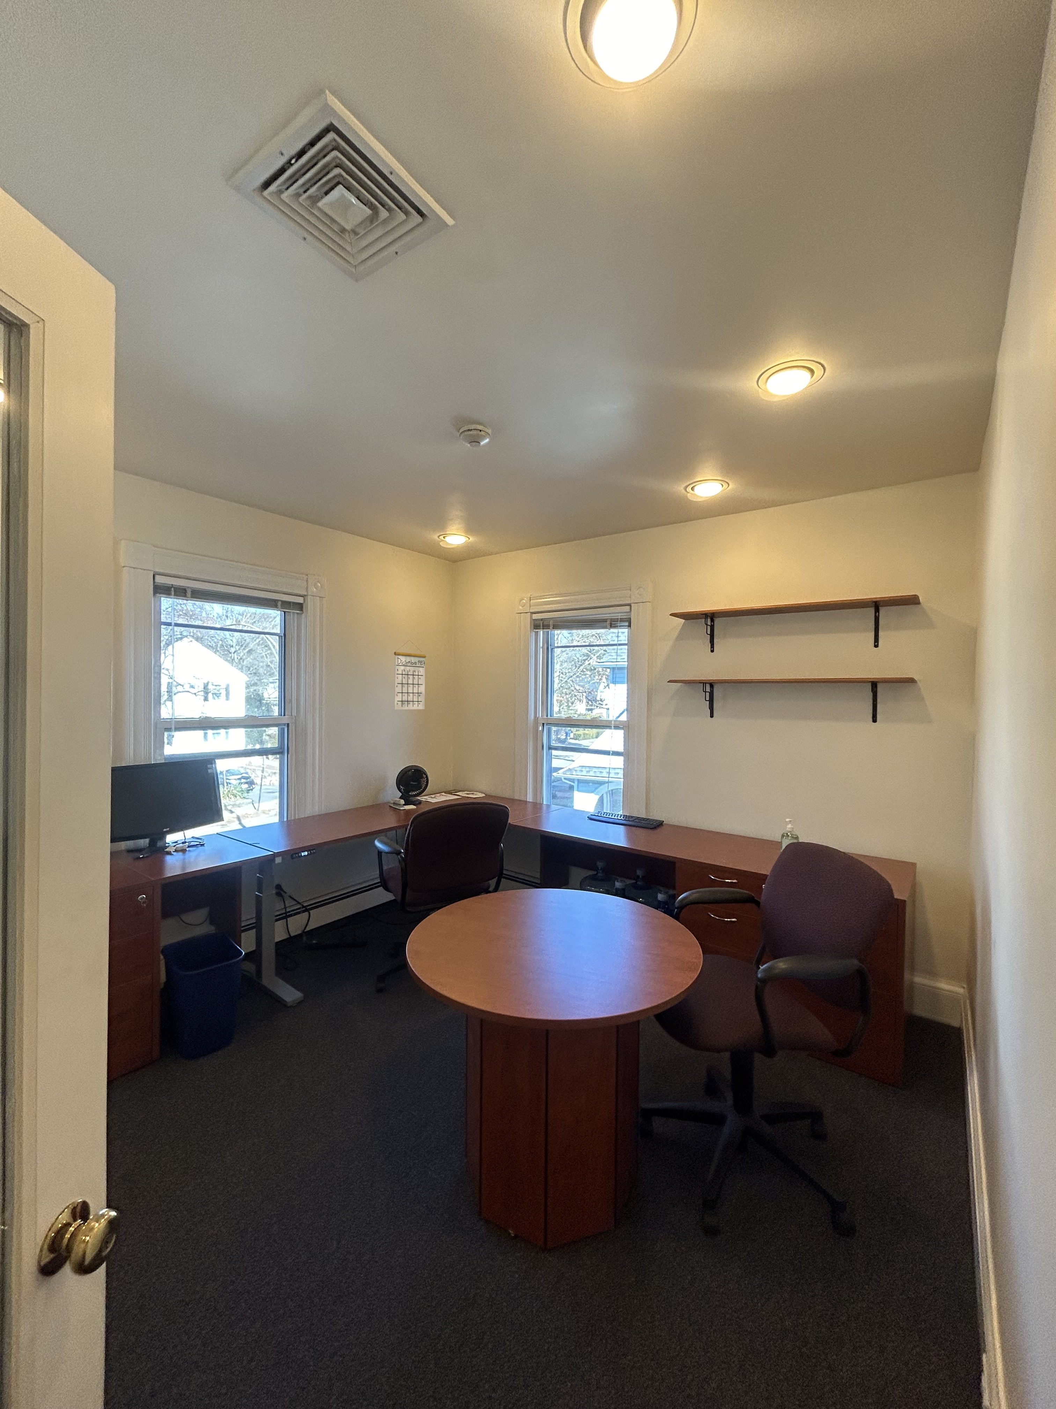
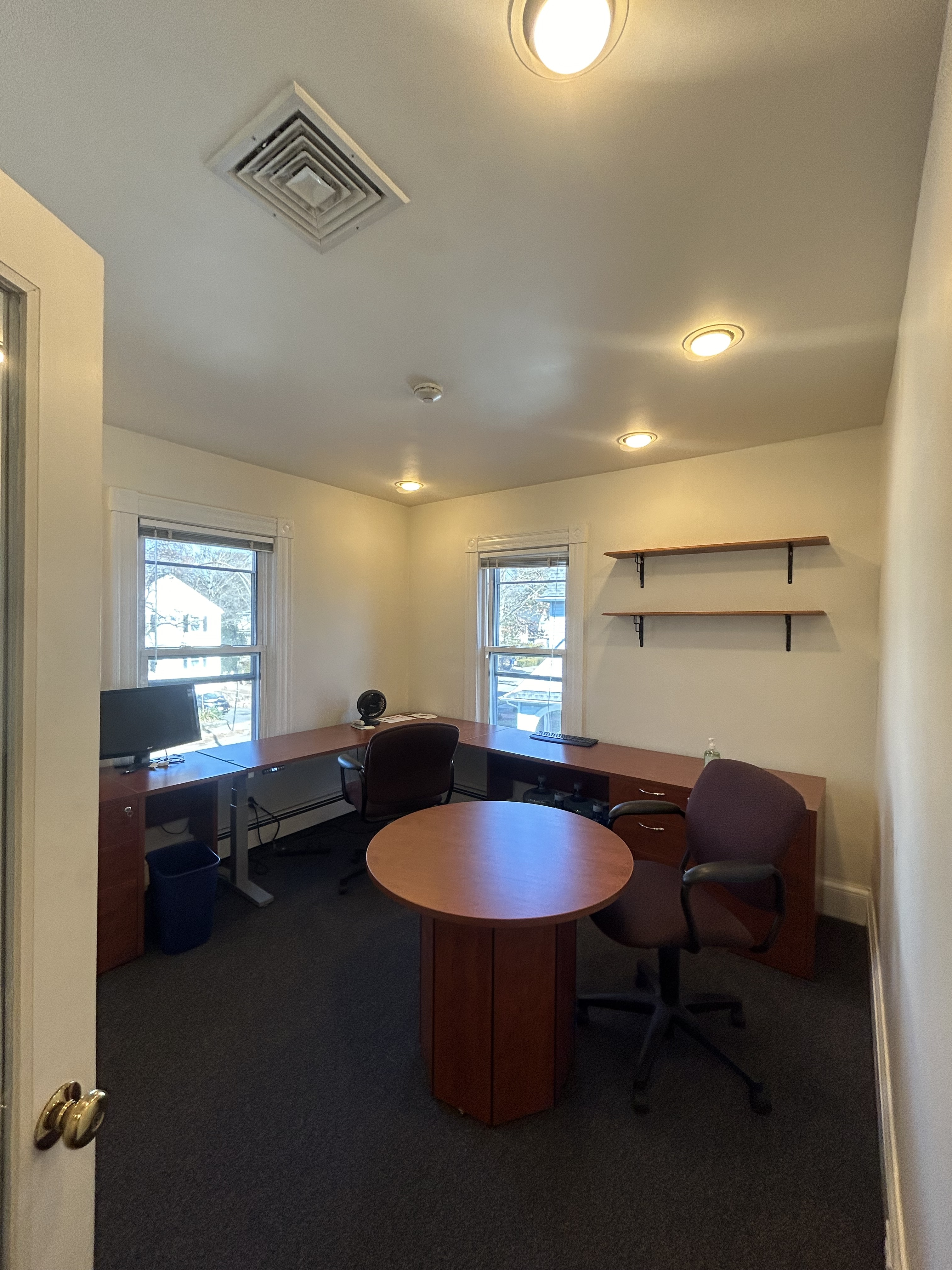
- calendar [394,640,427,710]
